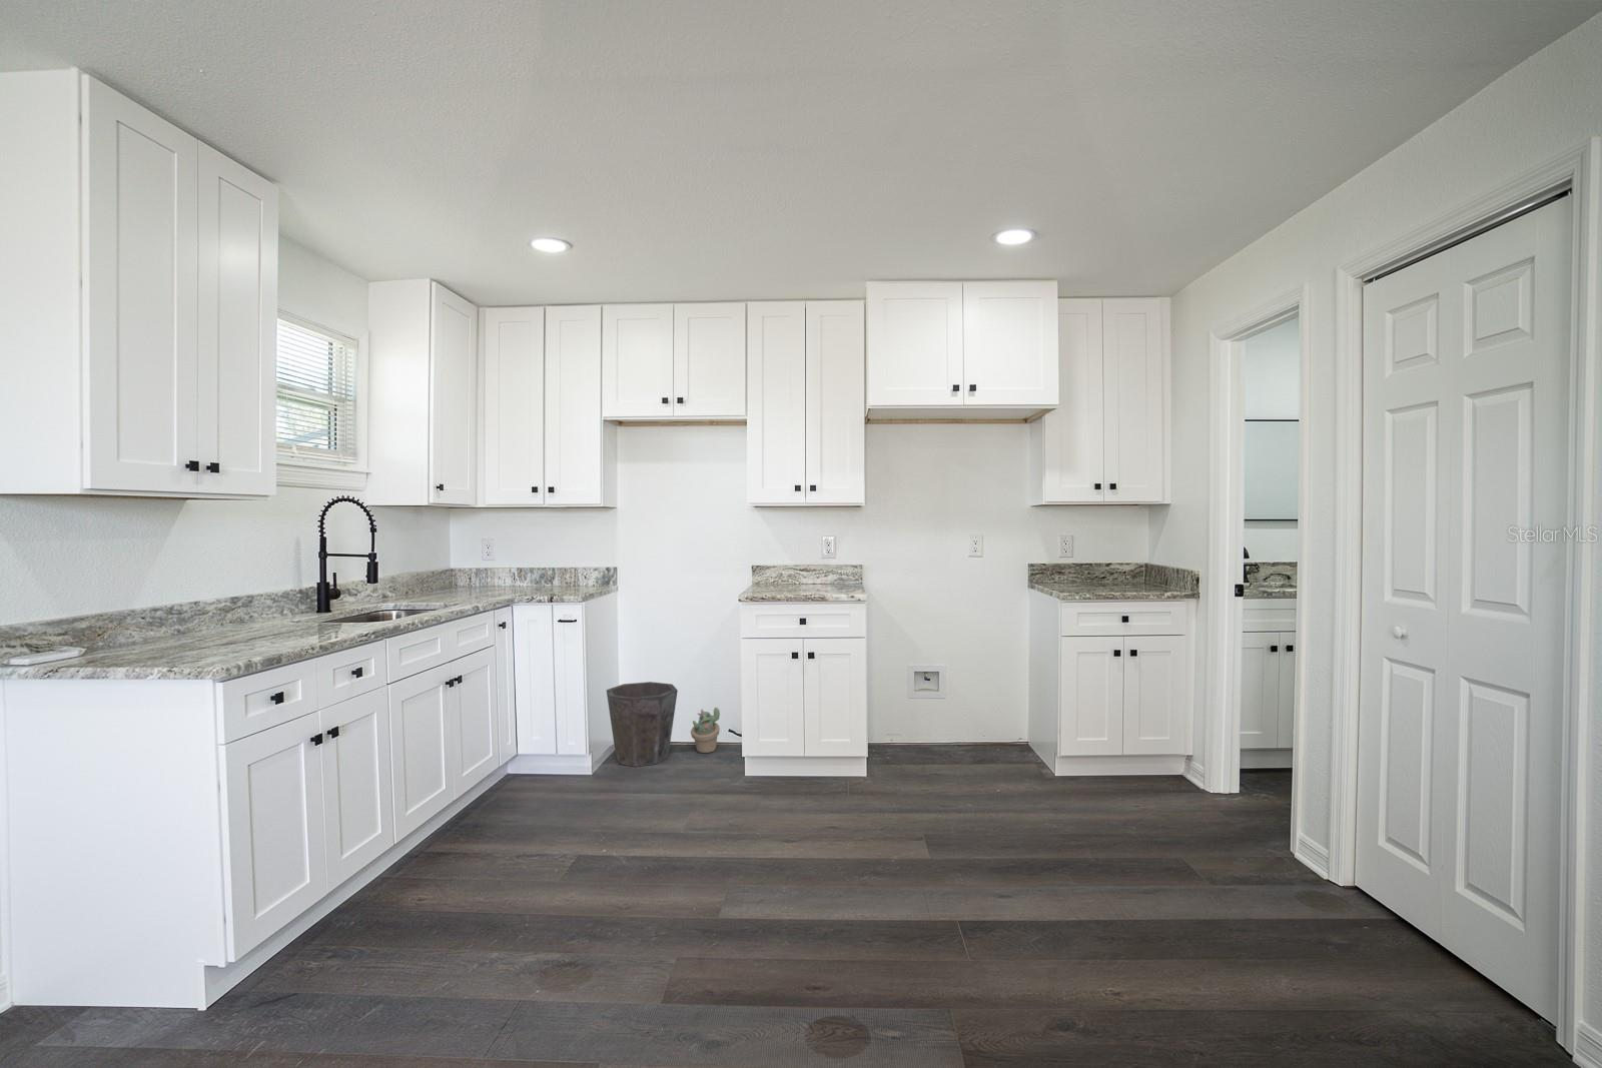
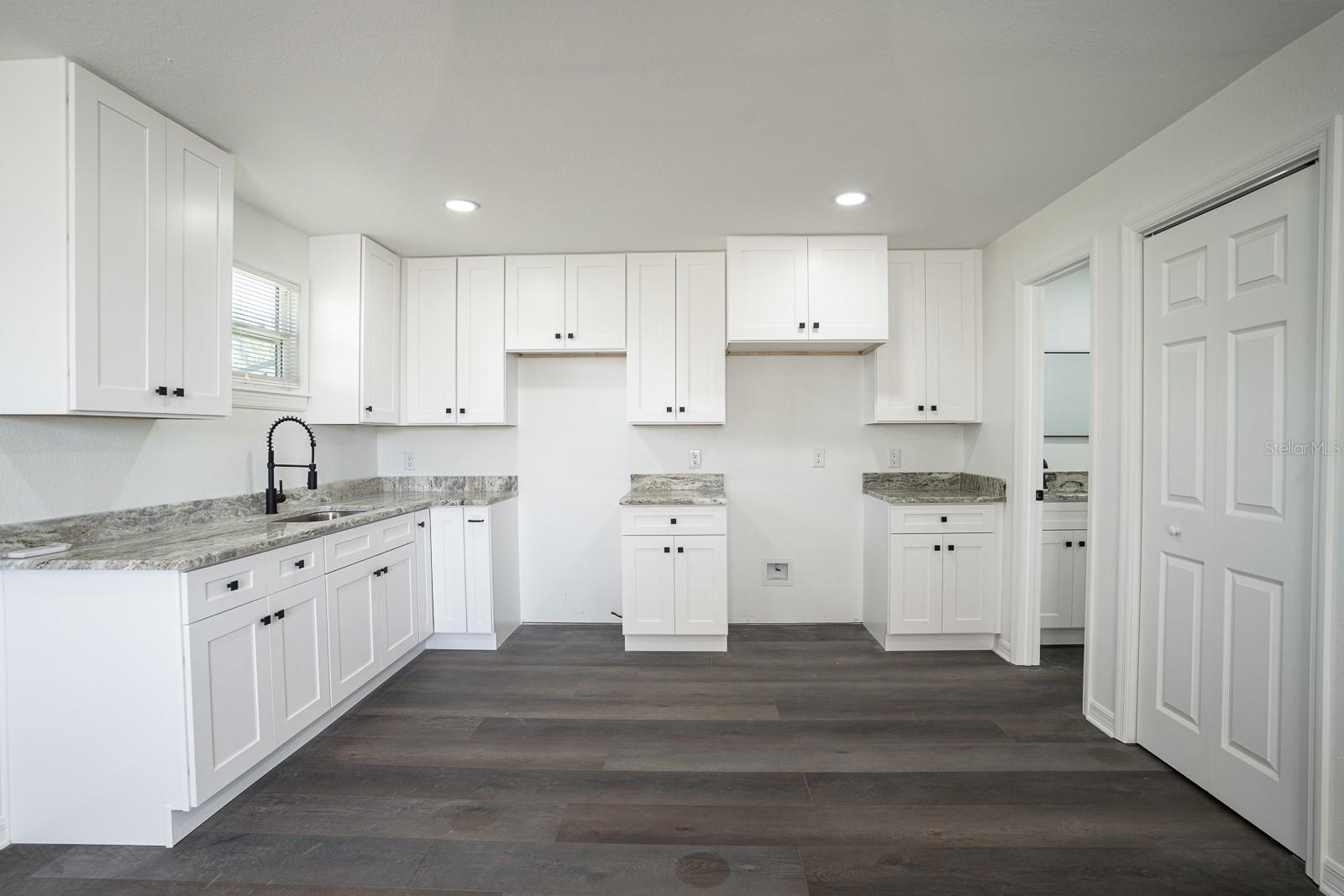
- waste bin [606,681,679,768]
- decorative plant [690,707,721,753]
